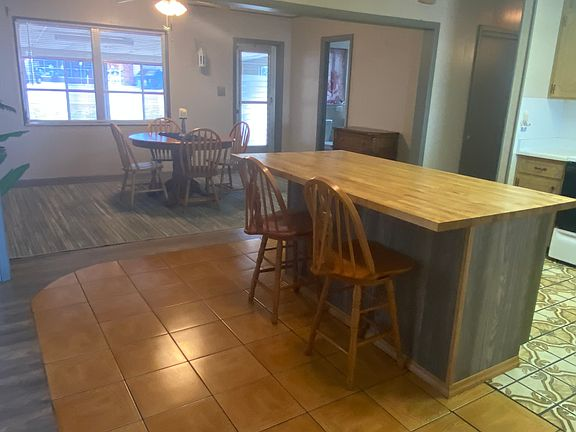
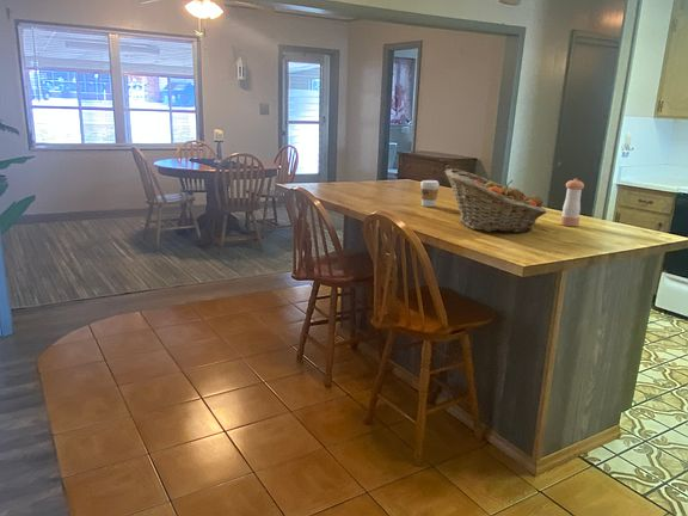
+ coffee cup [419,179,441,208]
+ fruit basket [443,168,547,234]
+ pepper shaker [559,178,585,227]
